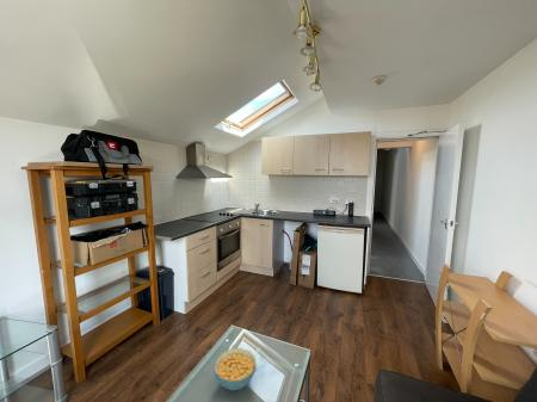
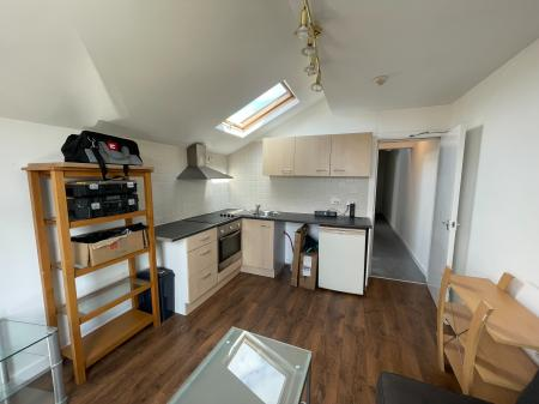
- cereal bowl [214,347,258,391]
